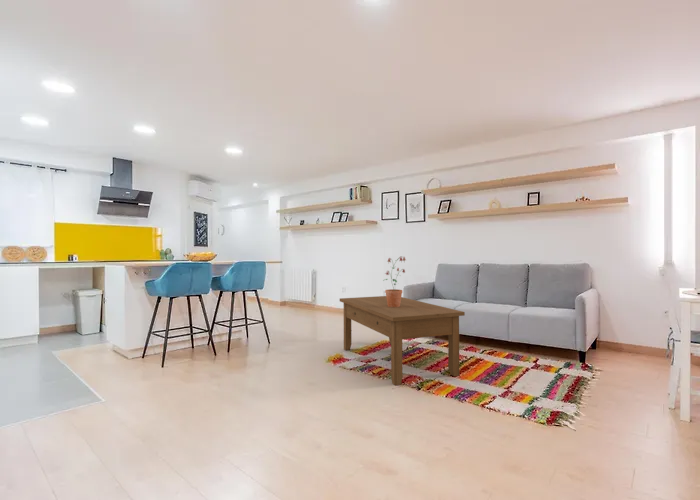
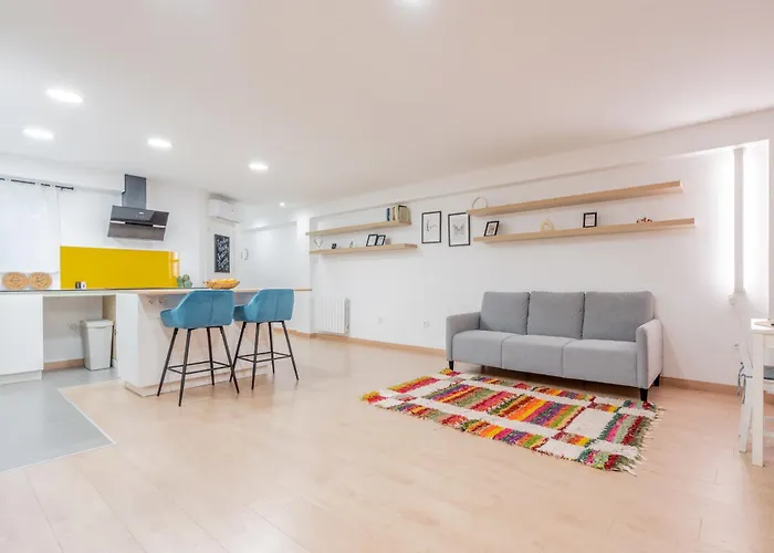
- potted plant [382,255,407,307]
- coffee table [339,295,466,386]
